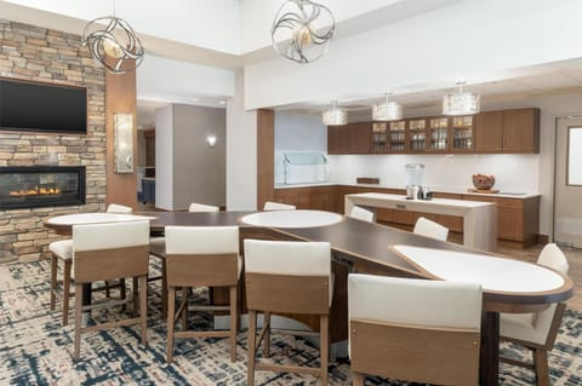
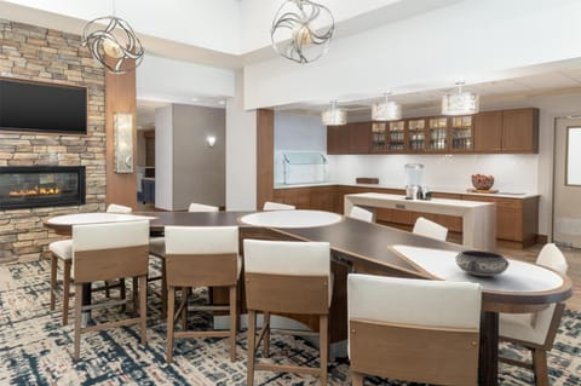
+ bowl [454,249,511,277]
